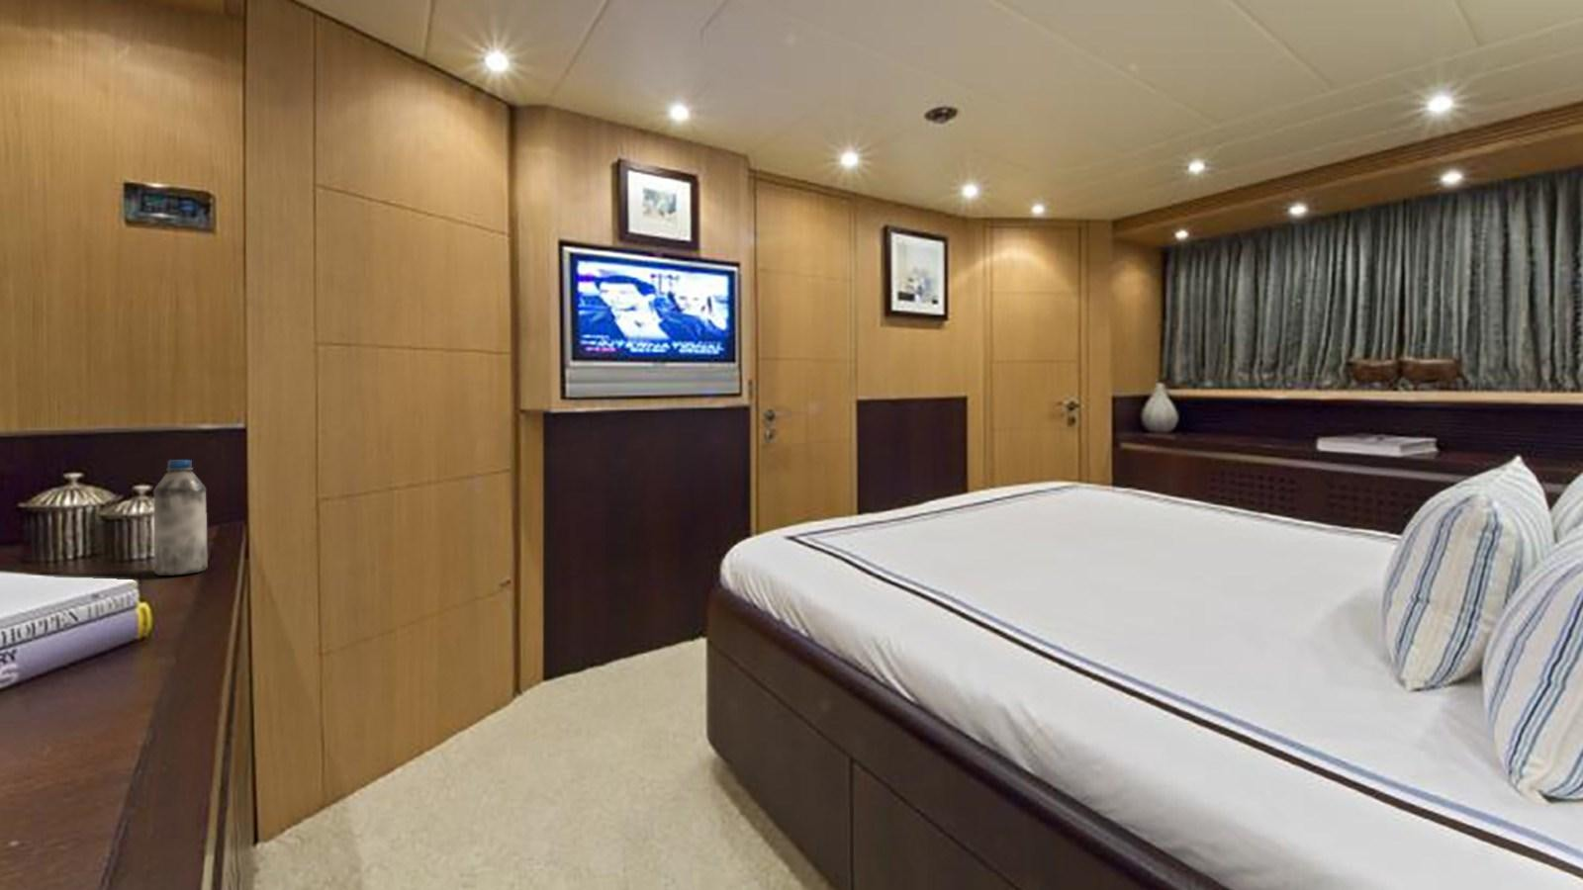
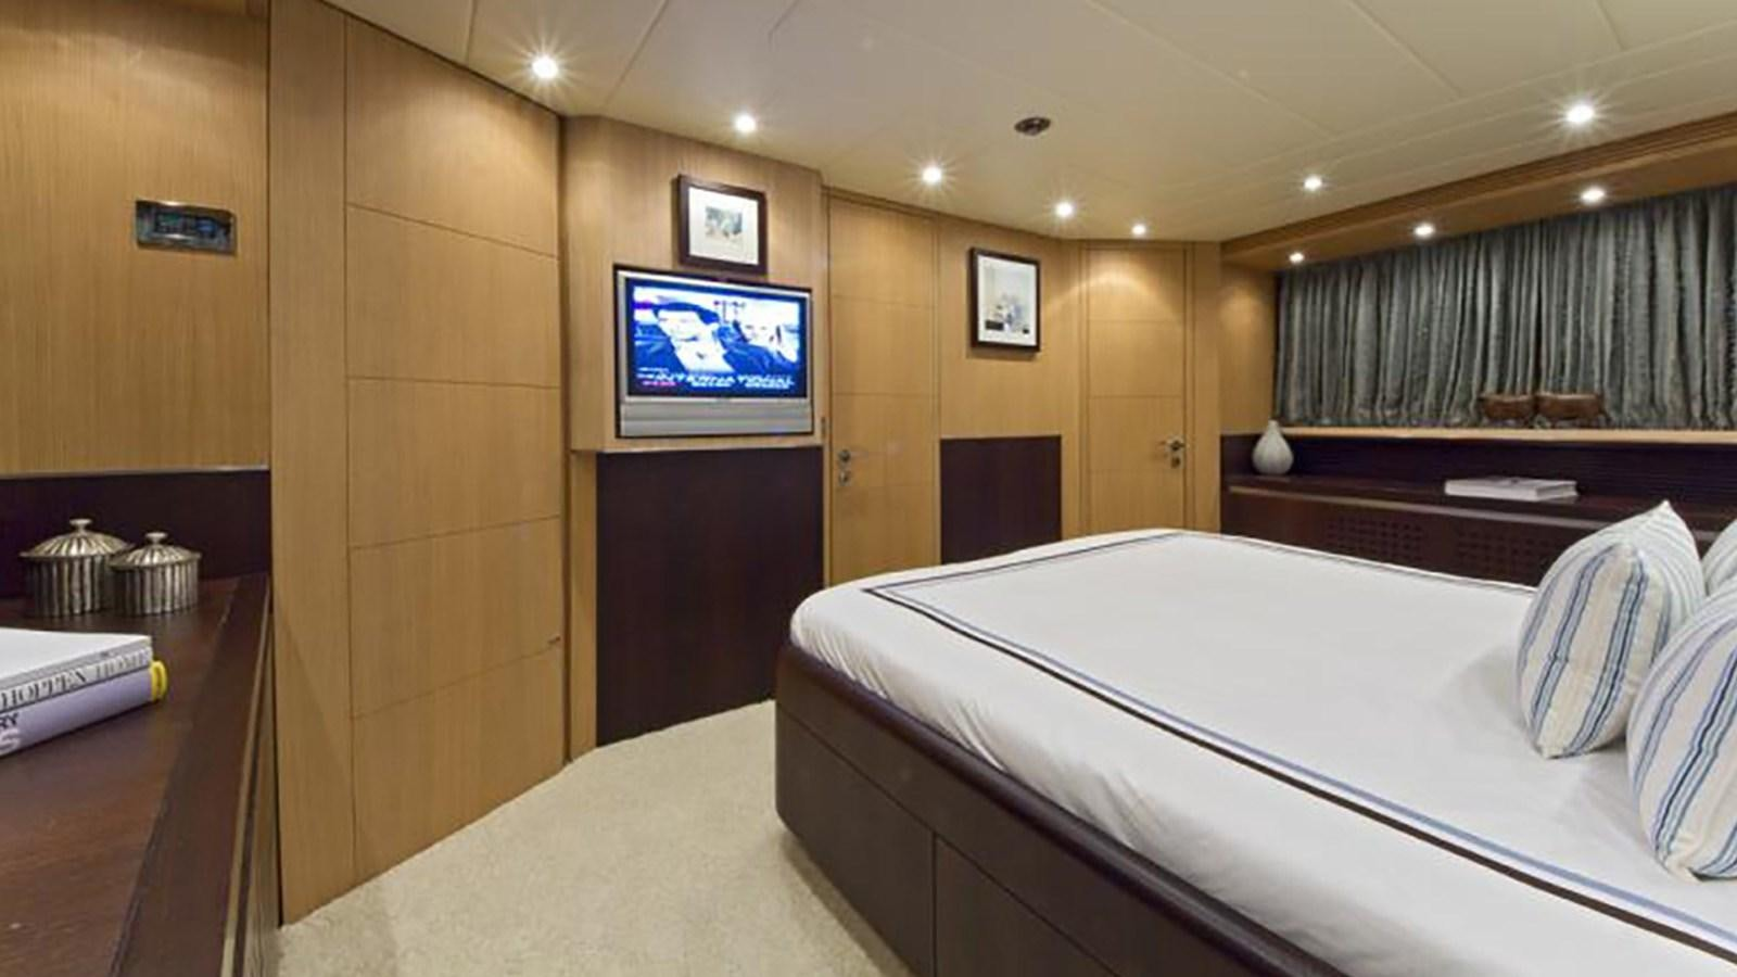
- water bottle [152,459,208,577]
